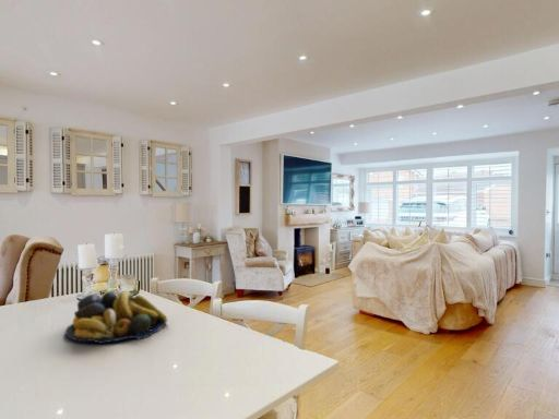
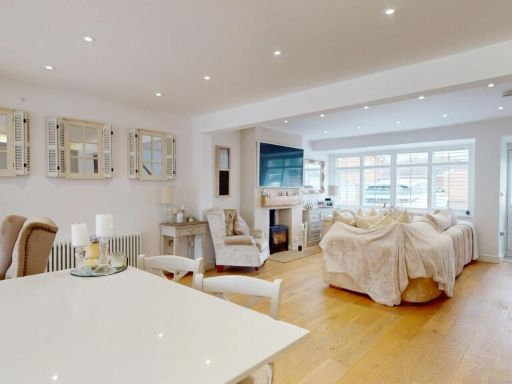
- fruit bowl [64,289,168,345]
